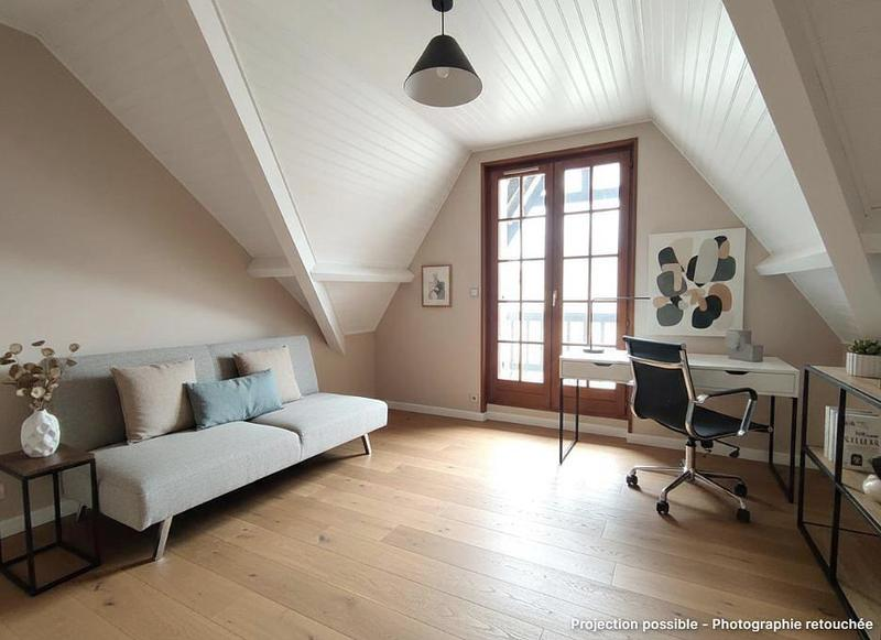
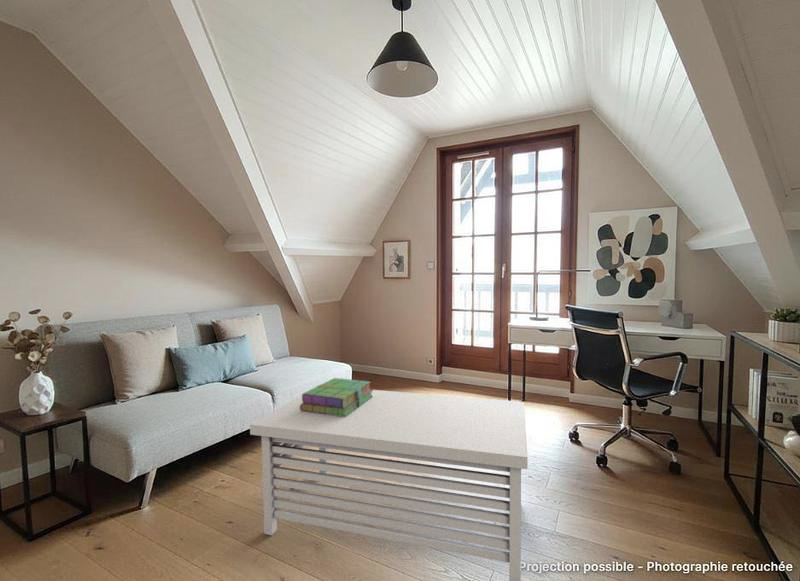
+ coffee table [249,384,529,581]
+ stack of books [300,377,374,417]
